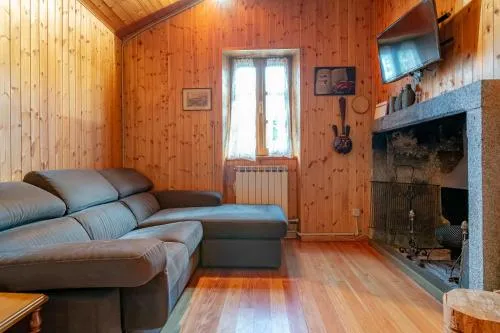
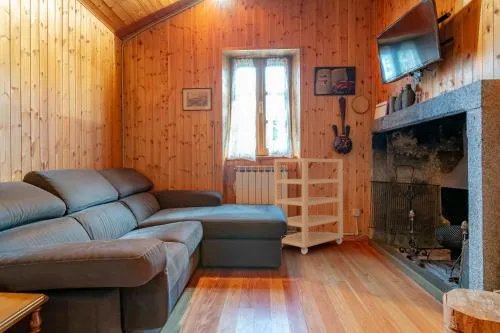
+ shelving unit [273,157,344,255]
